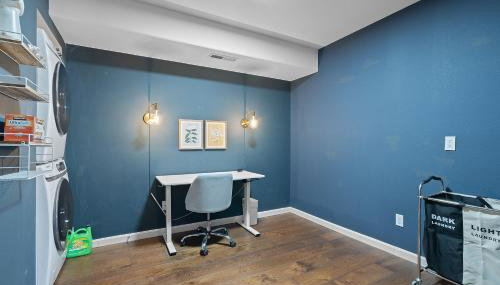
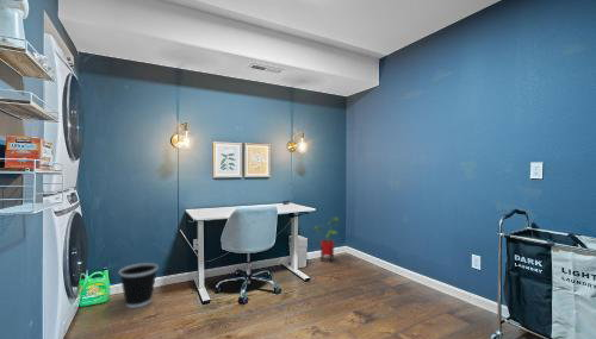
+ wastebasket [118,262,160,309]
+ house plant [312,216,341,264]
